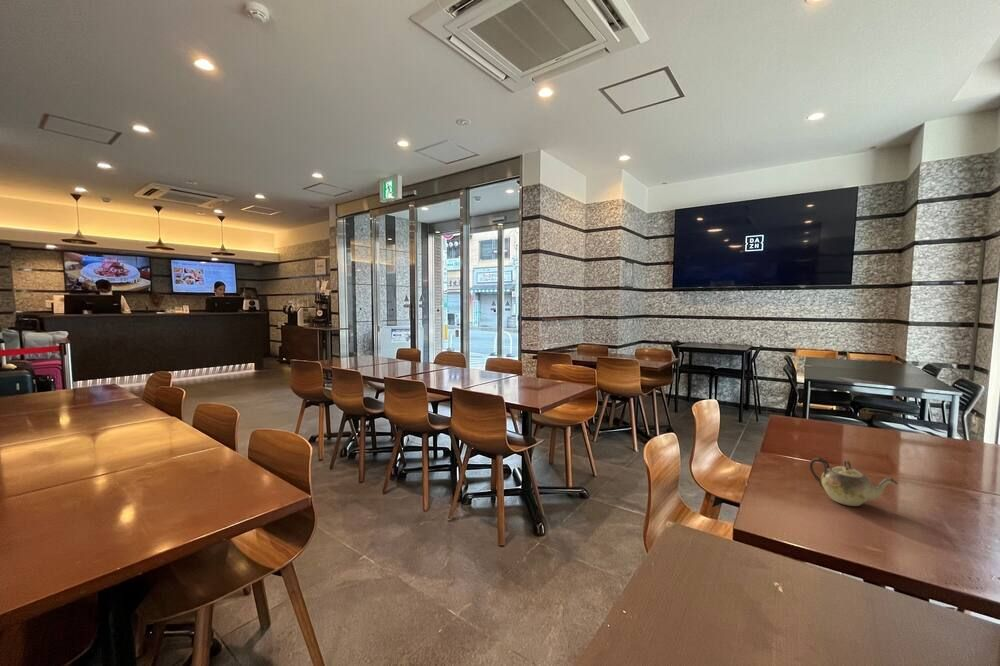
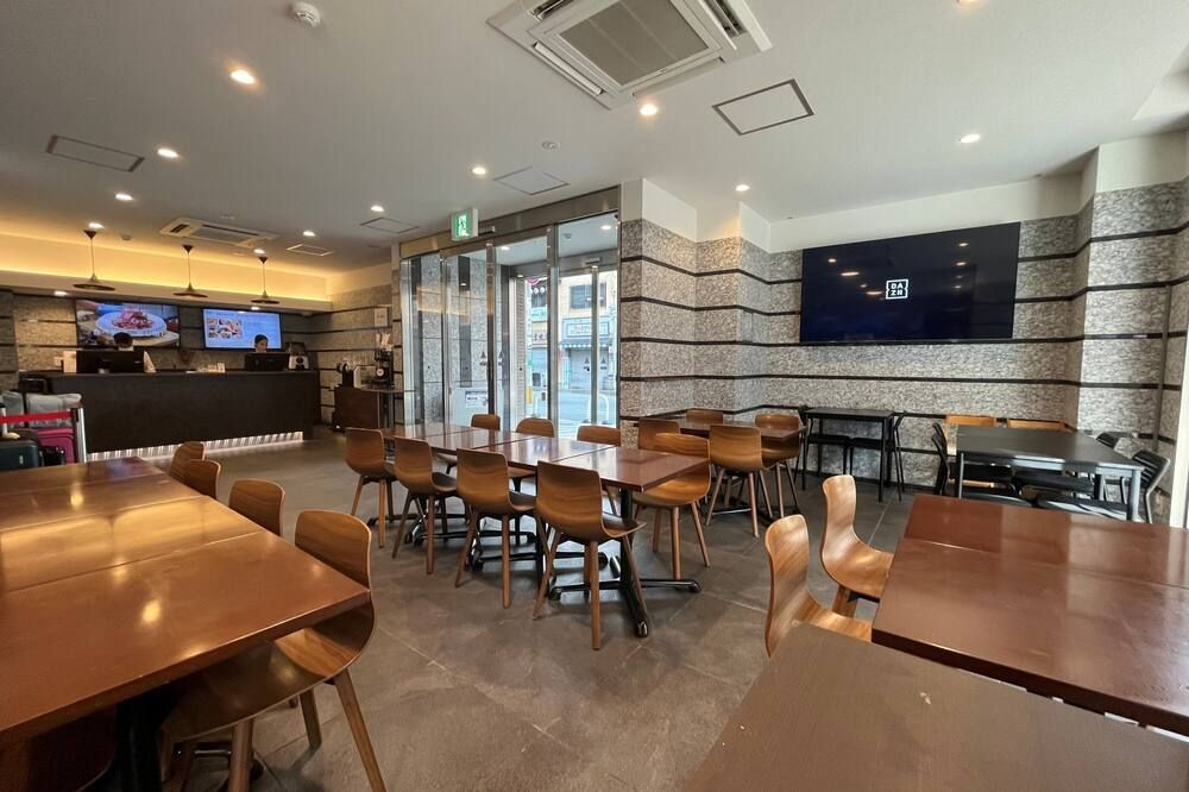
- teapot [809,457,899,507]
